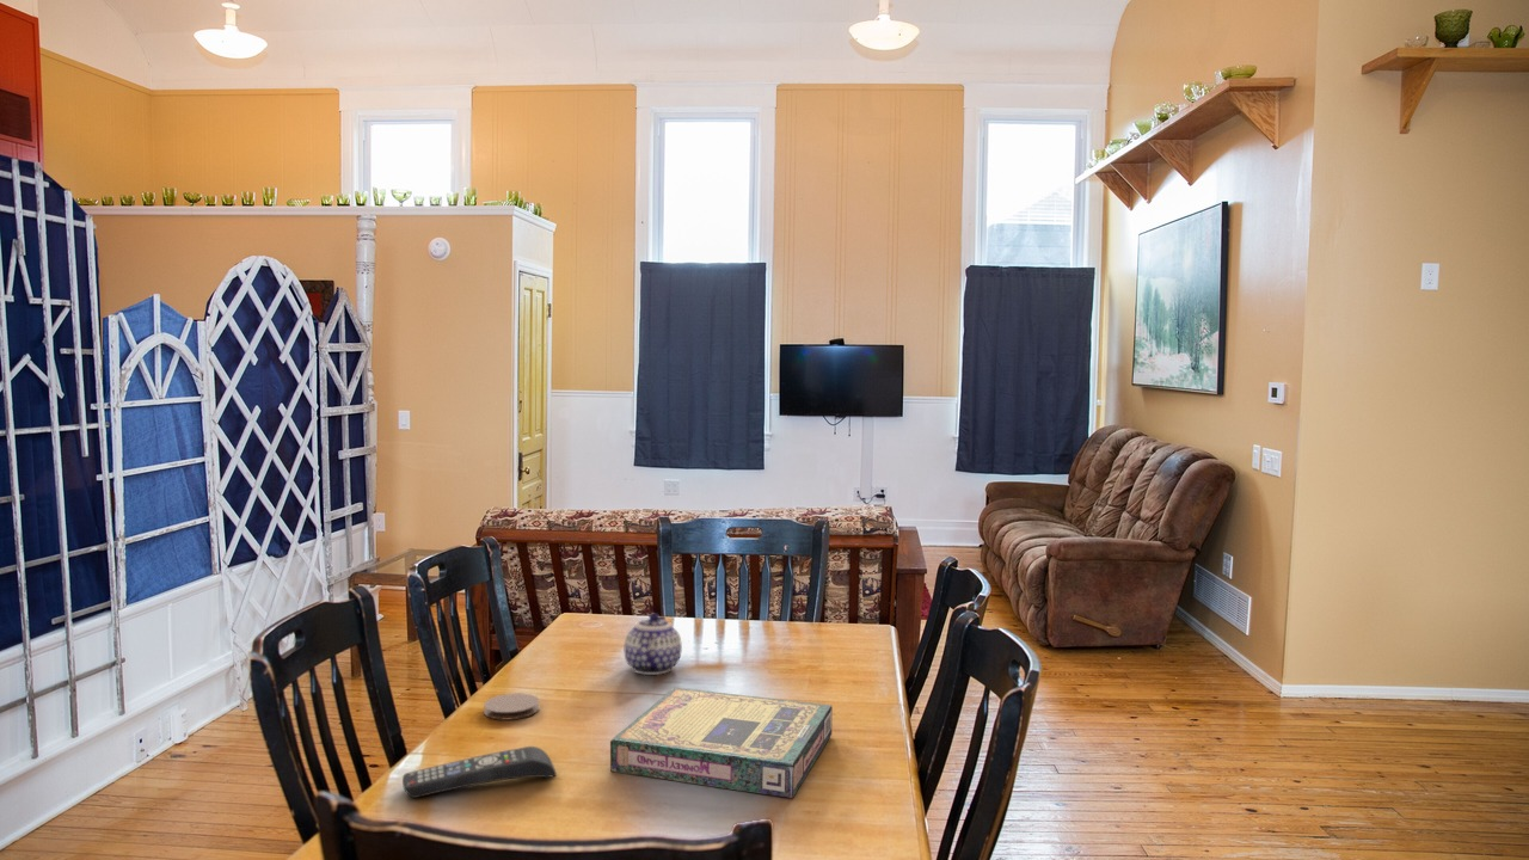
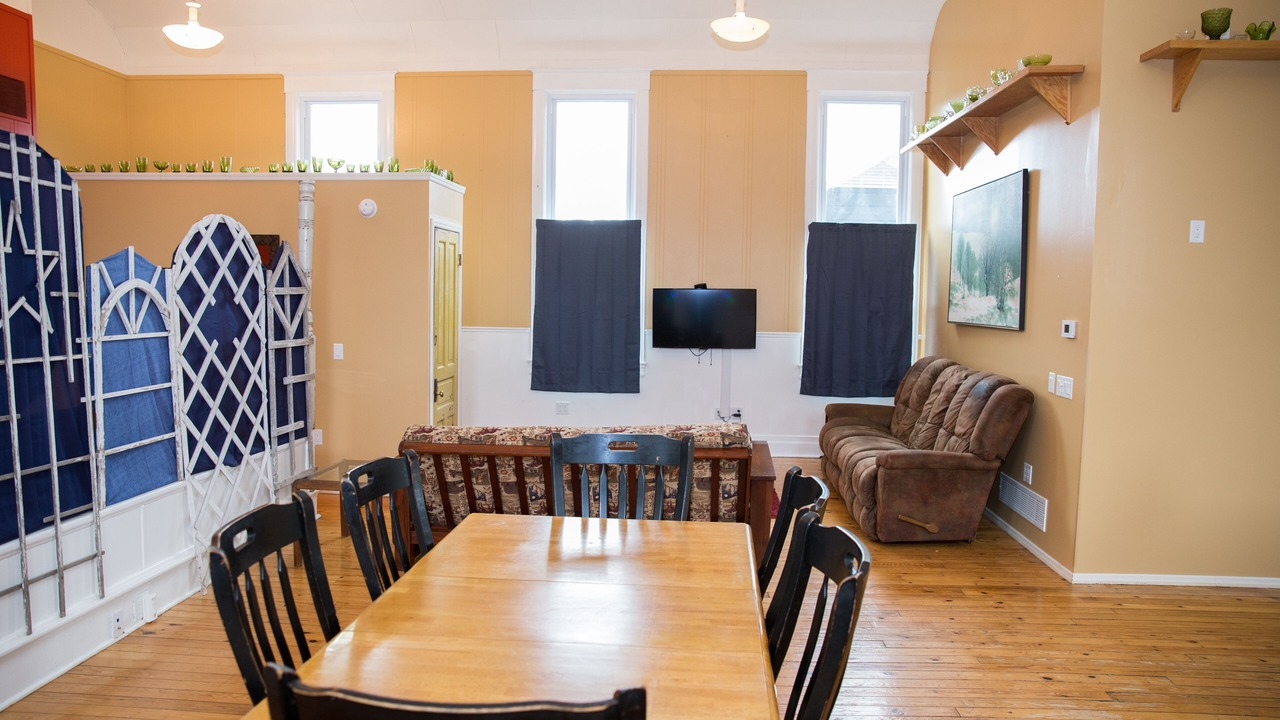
- video game box [609,687,834,799]
- teapot [624,612,683,676]
- remote control [401,745,558,799]
- coaster [483,692,541,721]
